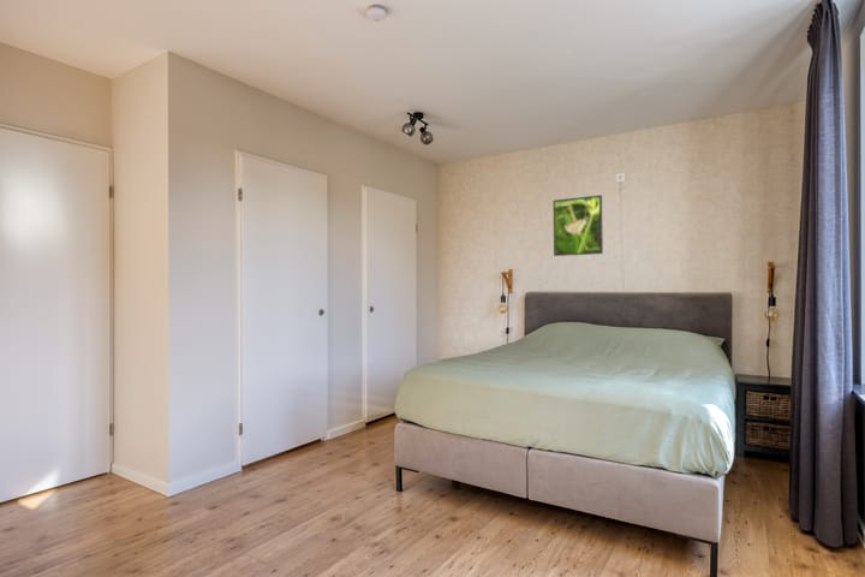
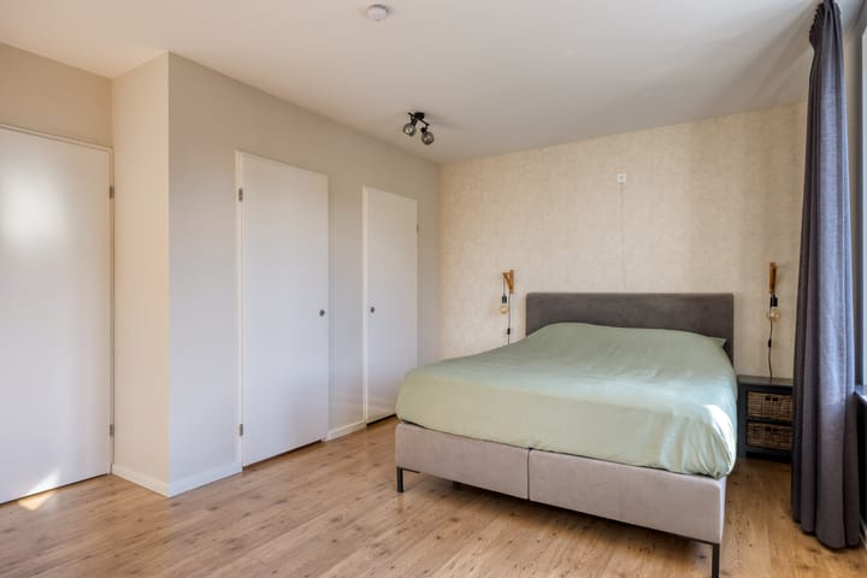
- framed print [553,194,604,257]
